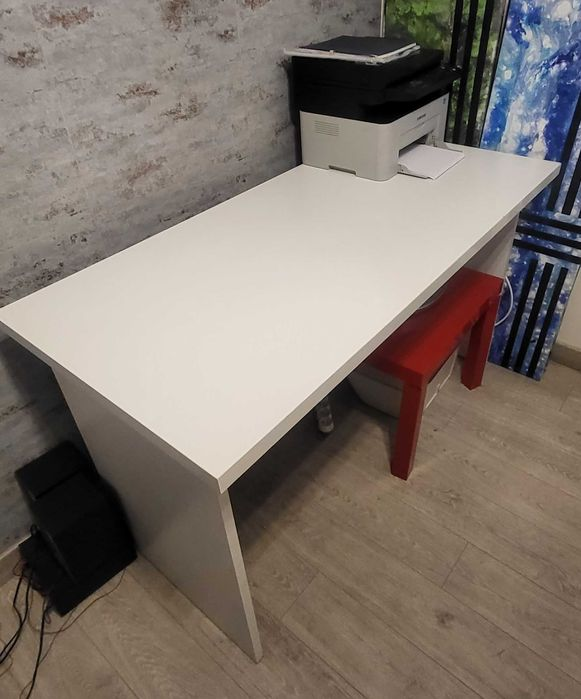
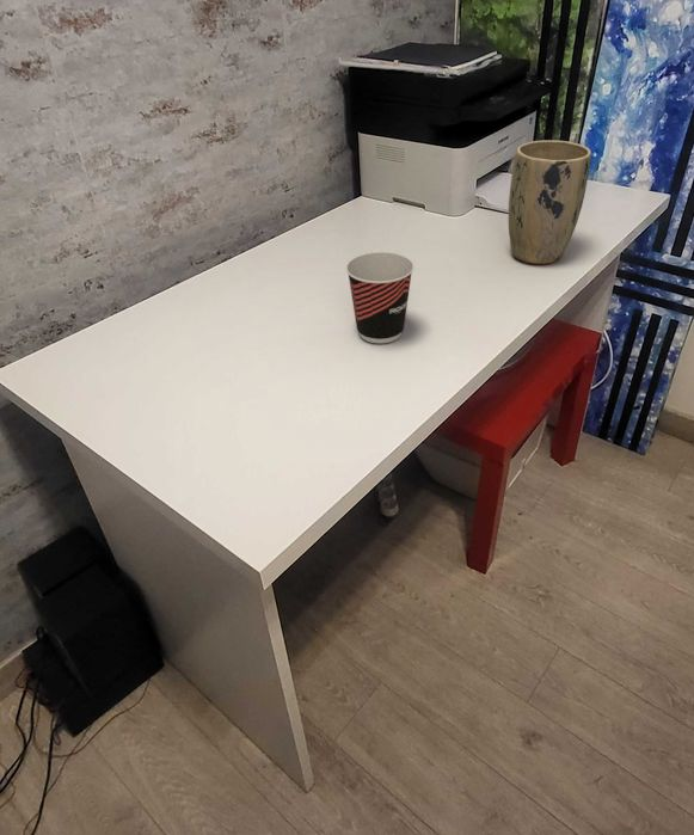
+ cup [345,251,414,344]
+ plant pot [508,140,592,265]
